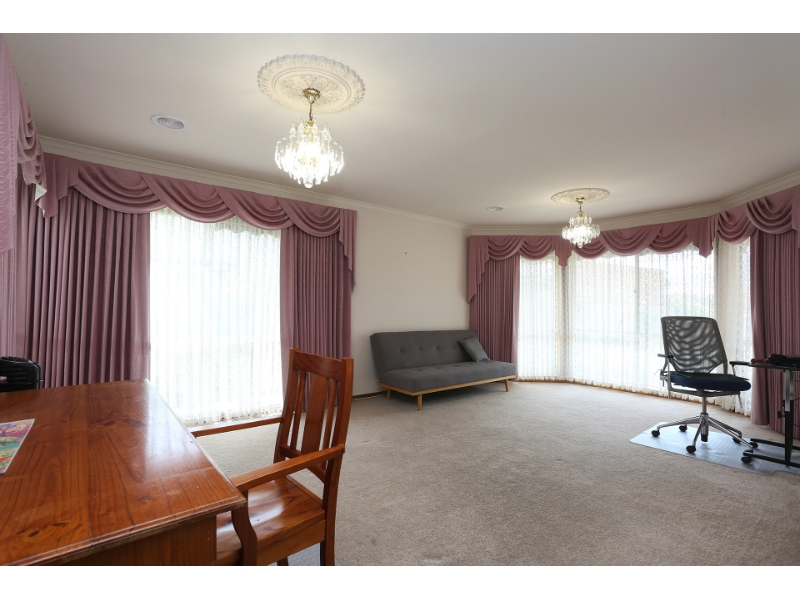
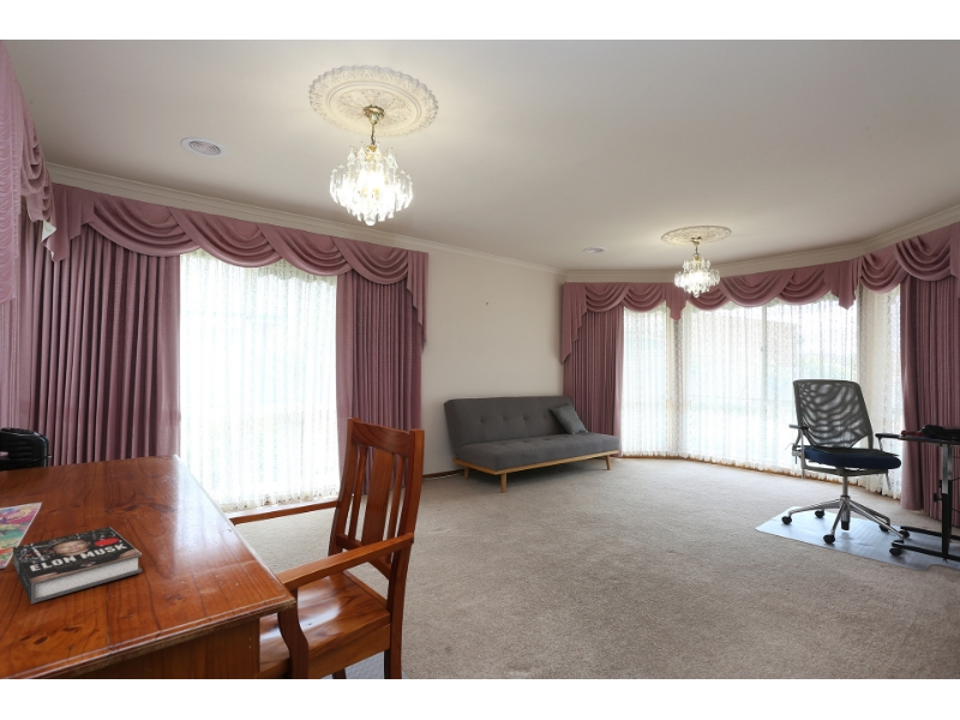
+ book [12,526,144,605]
